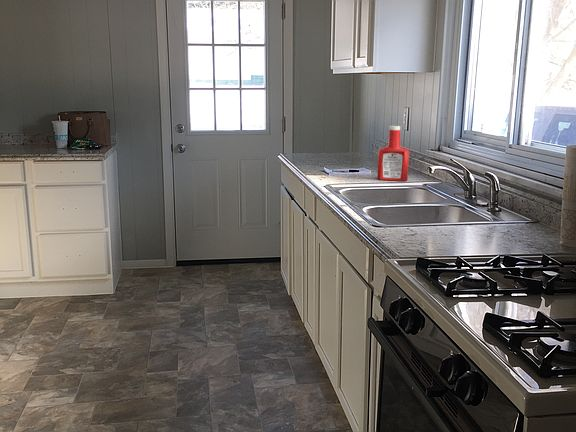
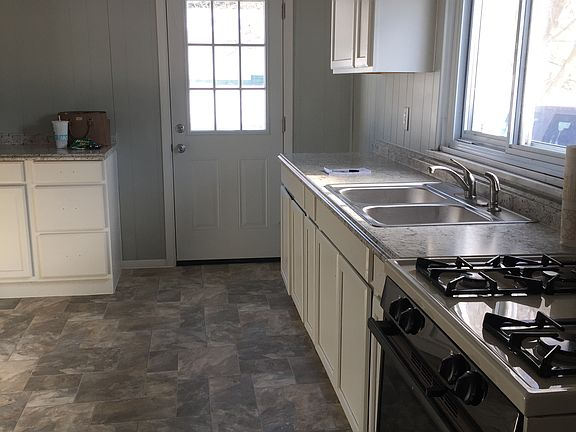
- soap bottle [376,125,410,182]
